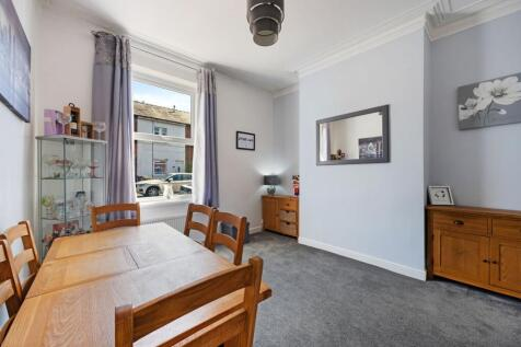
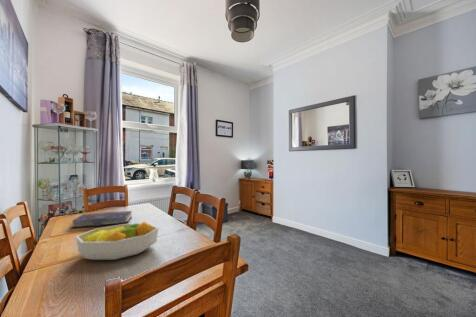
+ fruit bowl [75,220,160,261]
+ book [71,210,133,228]
